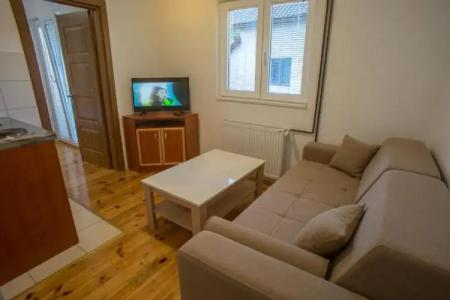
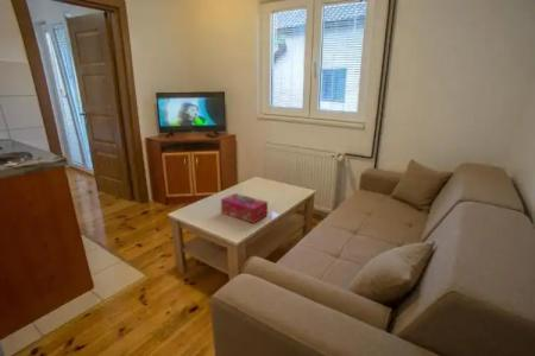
+ tissue box [220,192,269,224]
